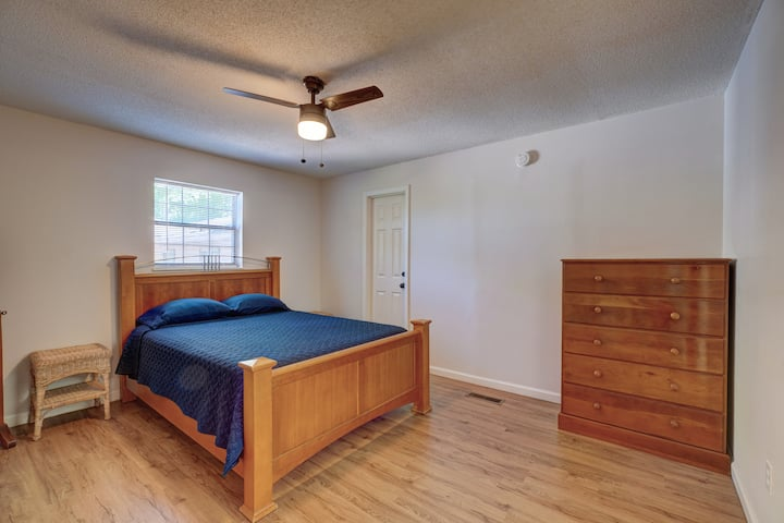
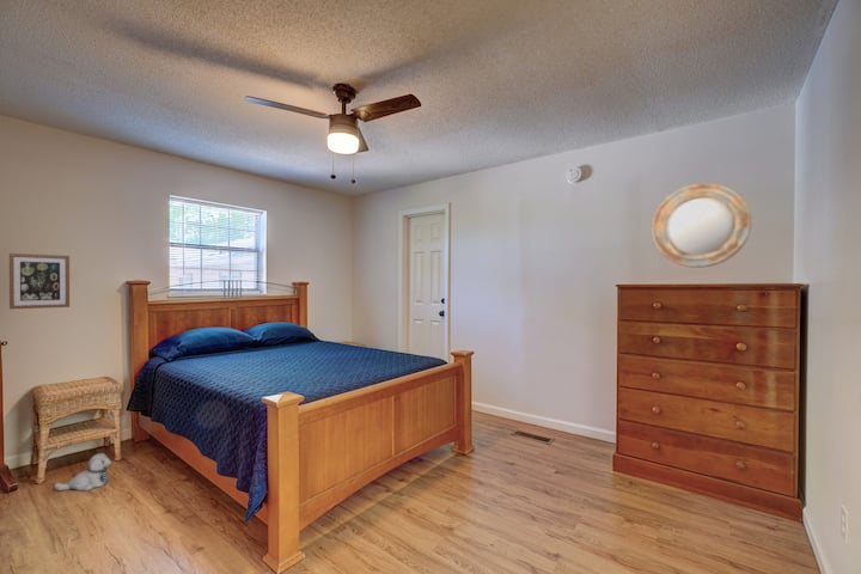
+ plush toy [54,452,112,491]
+ wall art [8,252,71,310]
+ home mirror [651,182,752,269]
